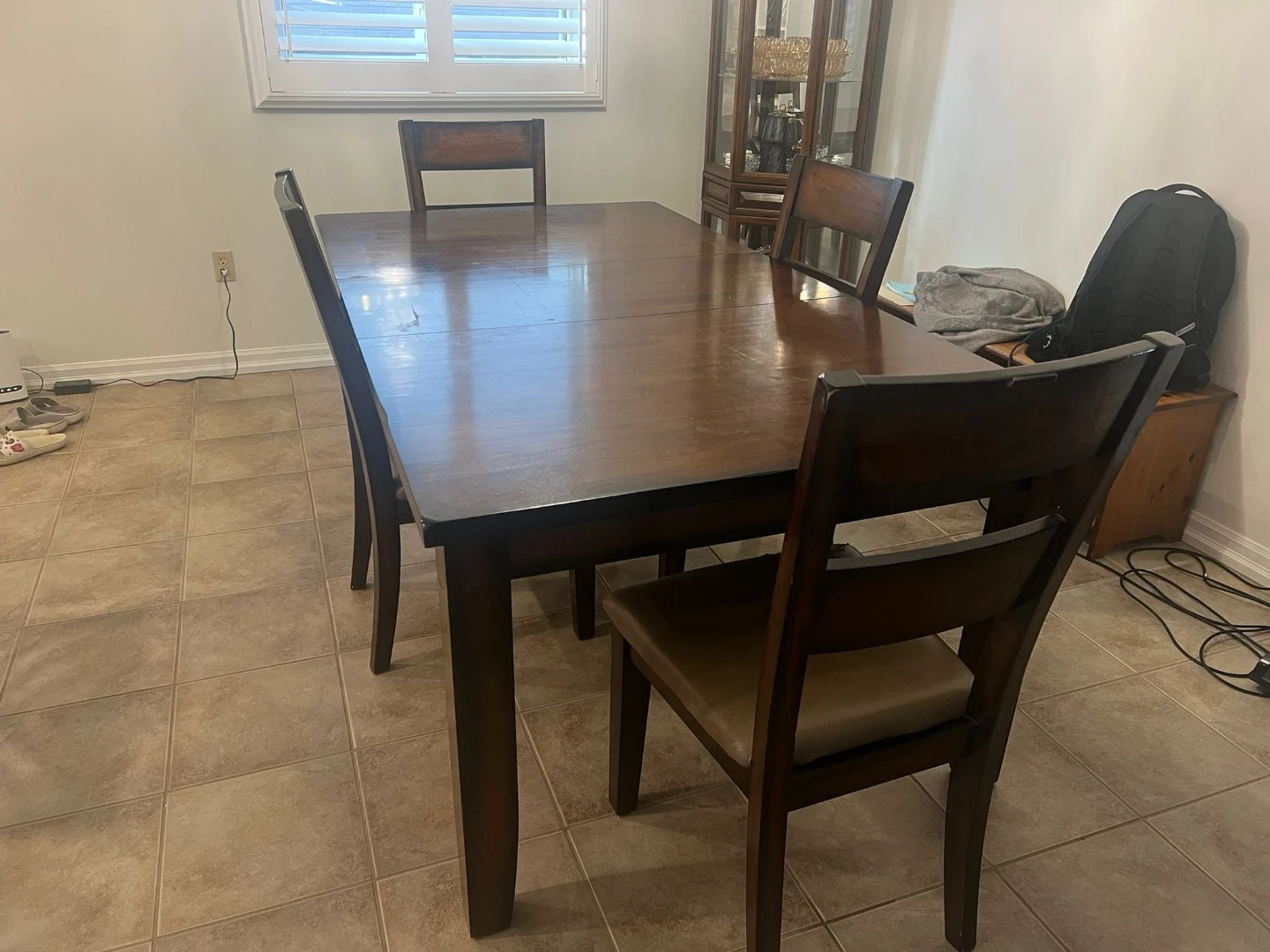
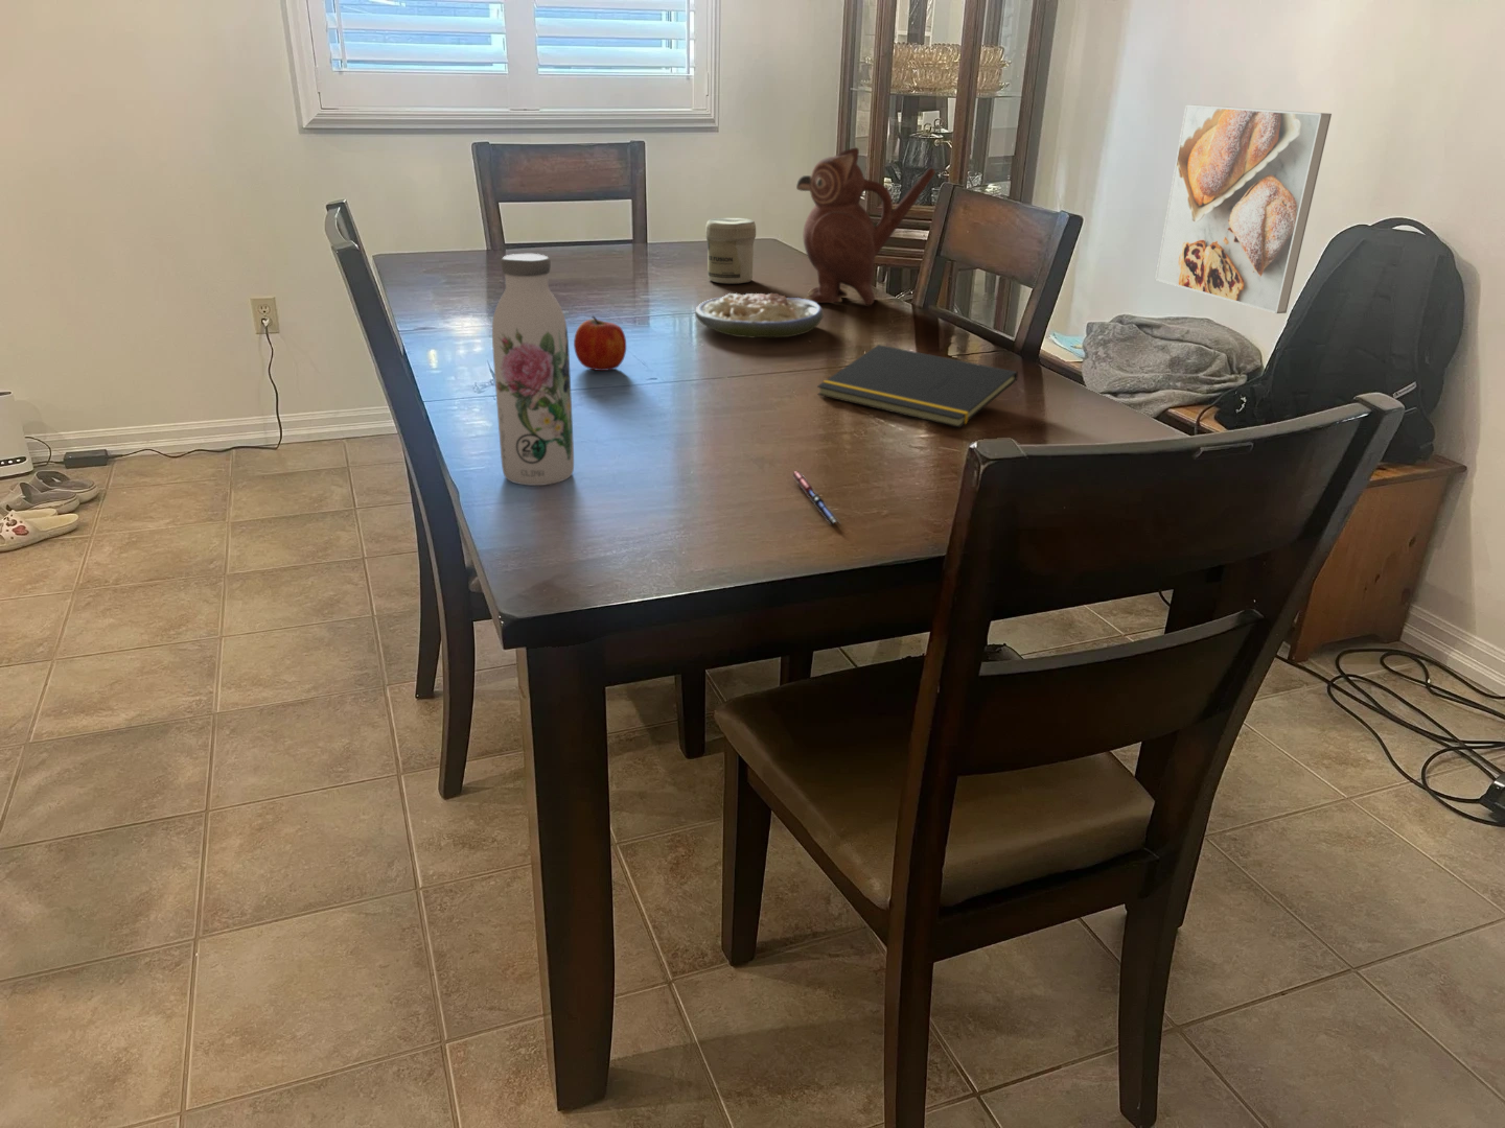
+ water bottle [492,252,575,487]
+ pen [790,470,843,525]
+ jar [704,217,757,286]
+ soup [694,293,825,339]
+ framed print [1154,103,1332,314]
+ fruit [572,315,627,372]
+ notepad [816,344,1018,429]
+ teapot [795,146,936,306]
